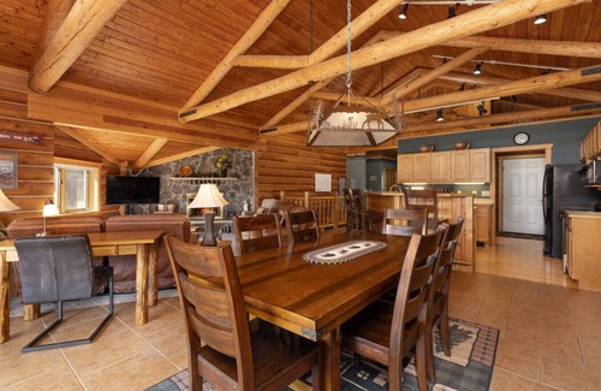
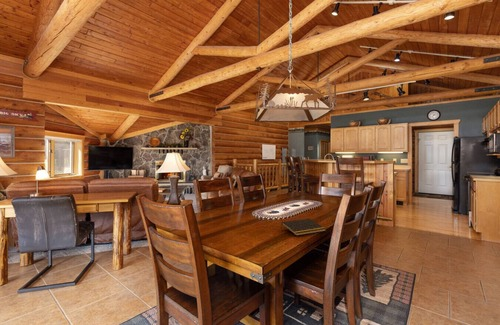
+ notepad [280,218,327,237]
